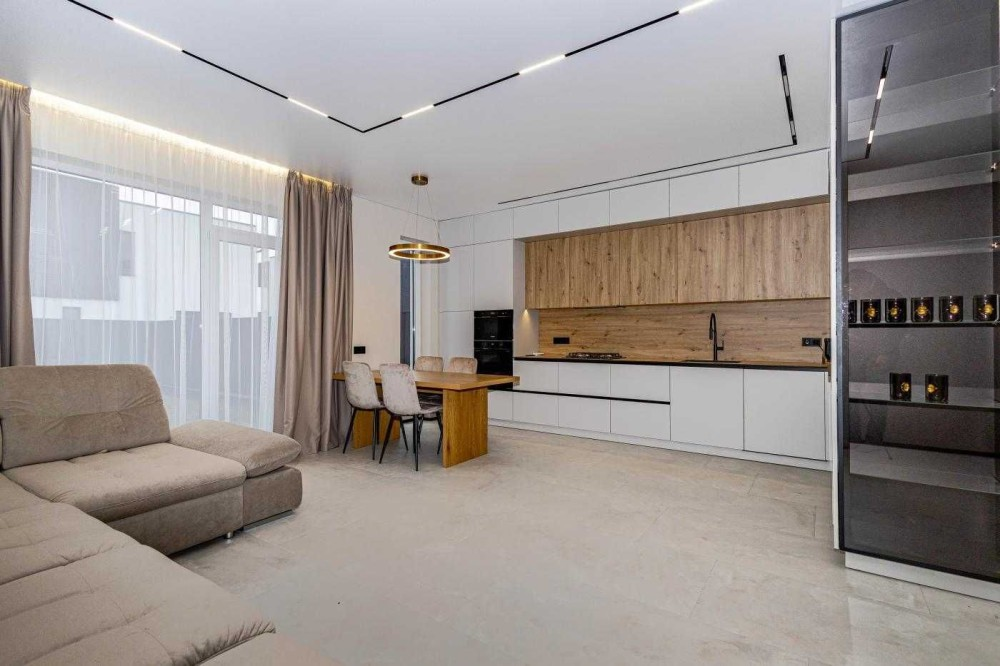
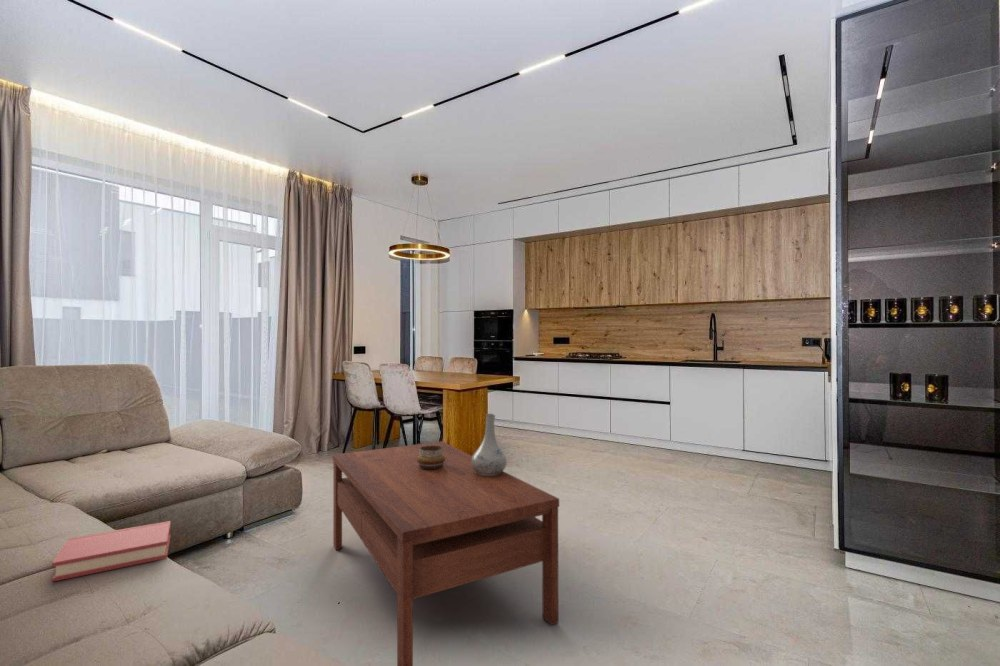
+ hardback book [51,520,172,583]
+ decorative bowl [417,445,445,469]
+ vase [471,413,508,476]
+ coffee table [332,440,560,666]
